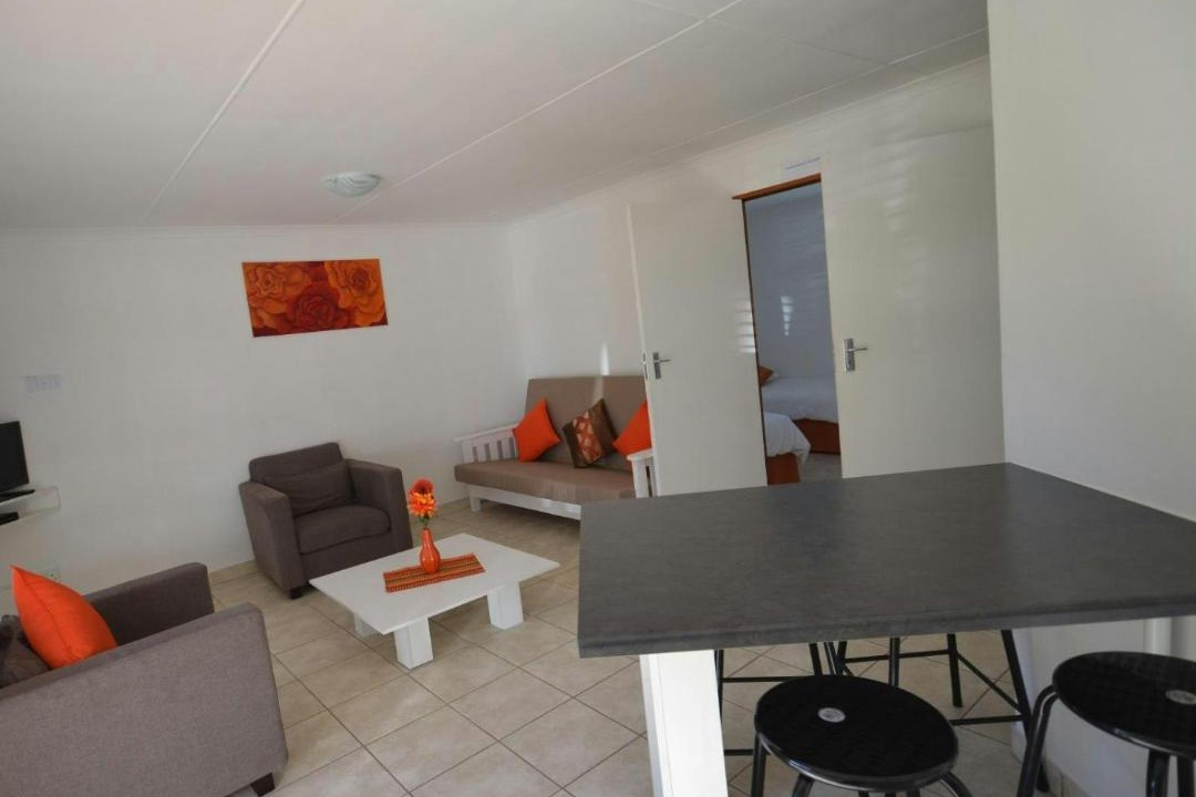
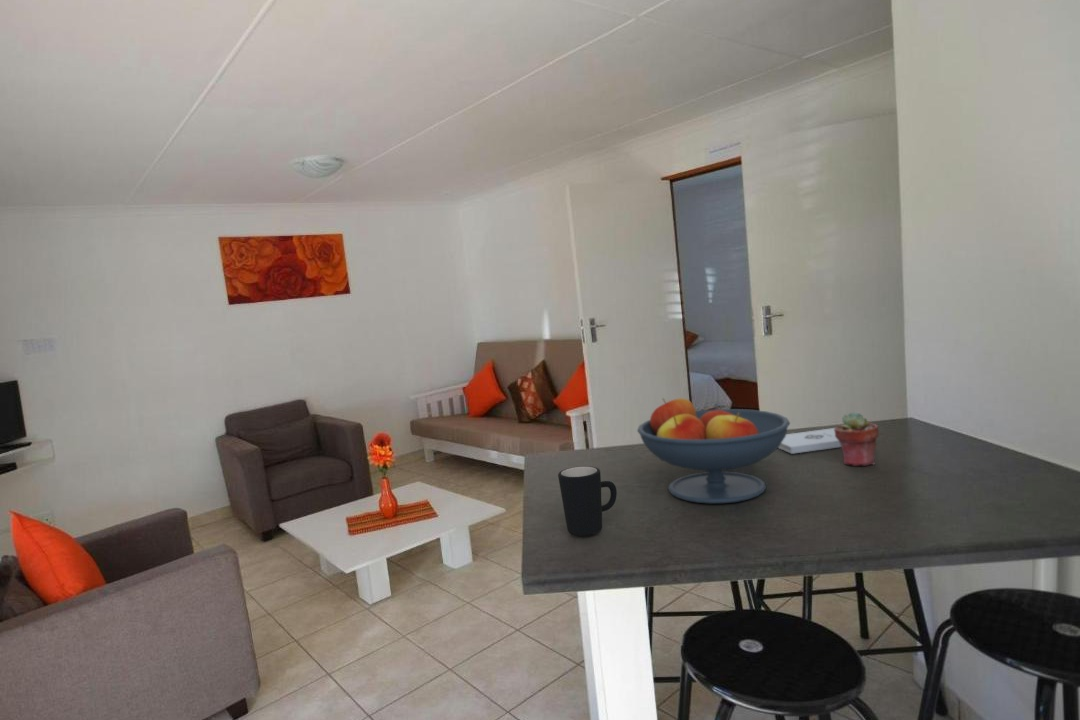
+ fruit bowl [636,397,791,504]
+ mug [557,465,618,537]
+ potted succulent [834,411,880,467]
+ notepad [777,427,841,455]
